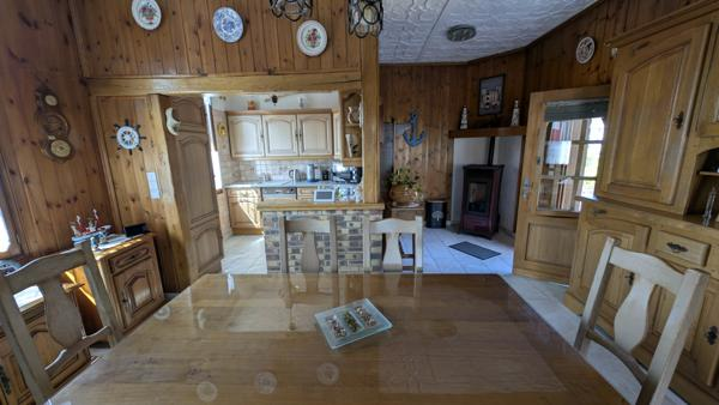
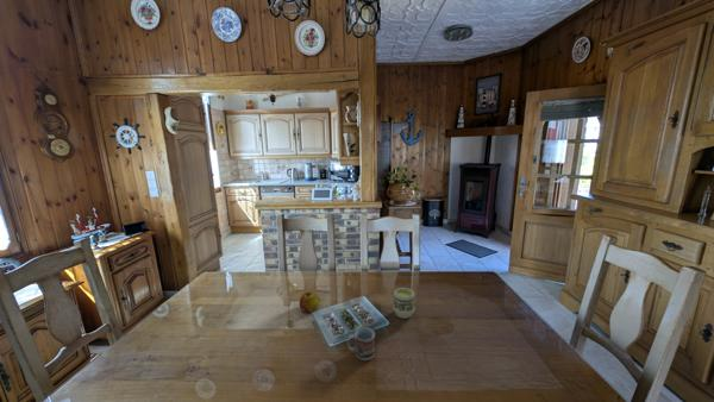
+ cup [346,327,376,362]
+ cup [392,287,416,320]
+ fruit [299,290,321,314]
